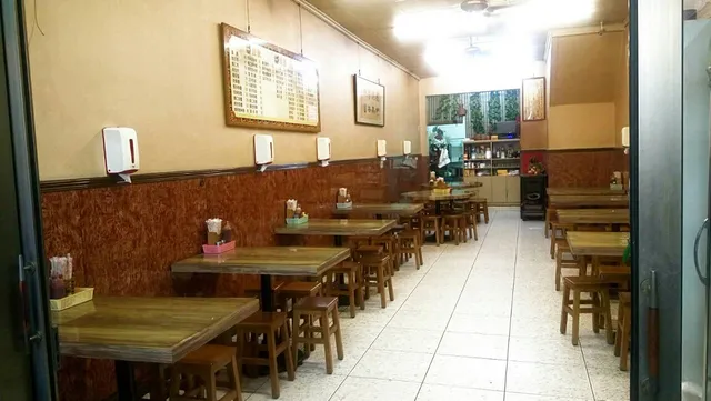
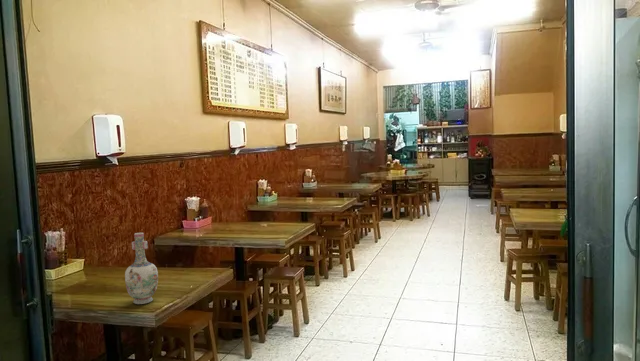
+ vase [124,232,159,305]
